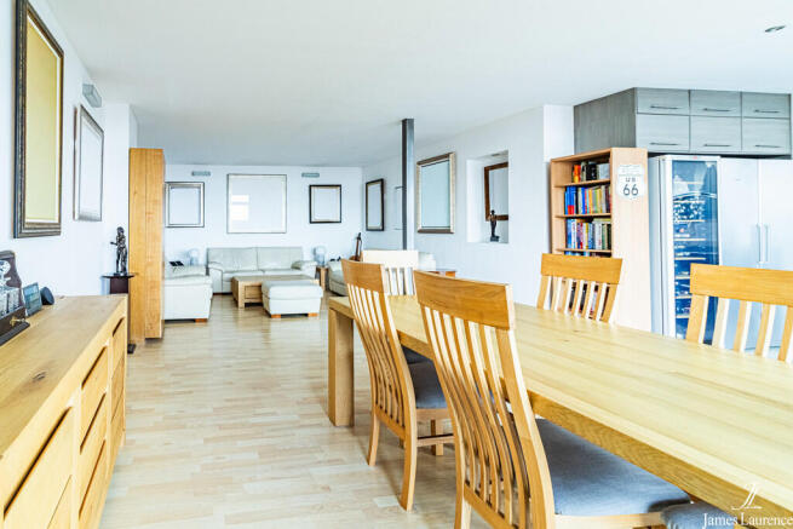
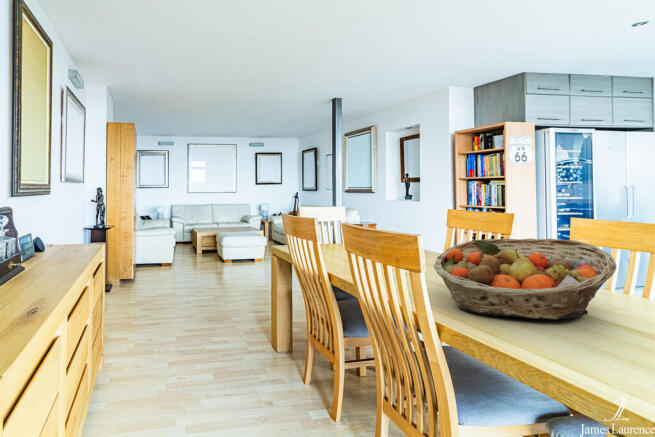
+ fruit basket [432,238,617,321]
